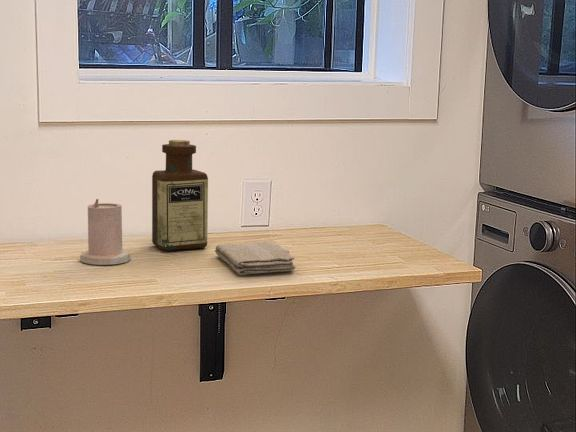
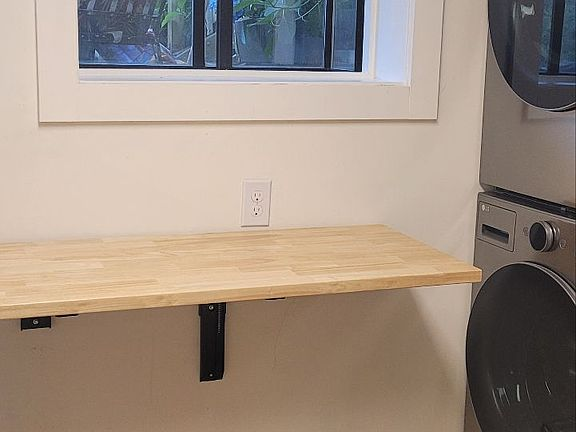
- washcloth [214,240,296,276]
- bottle [151,139,209,252]
- candle [79,198,132,266]
